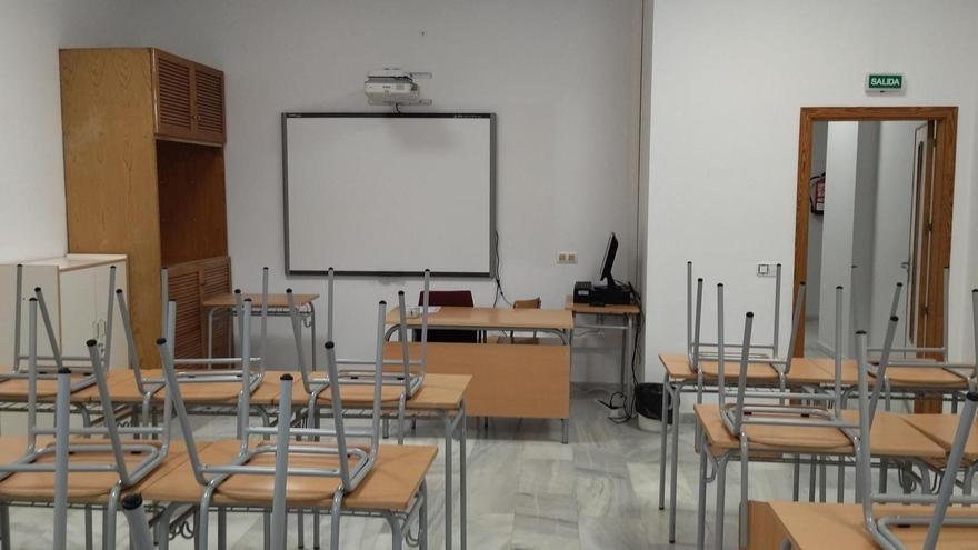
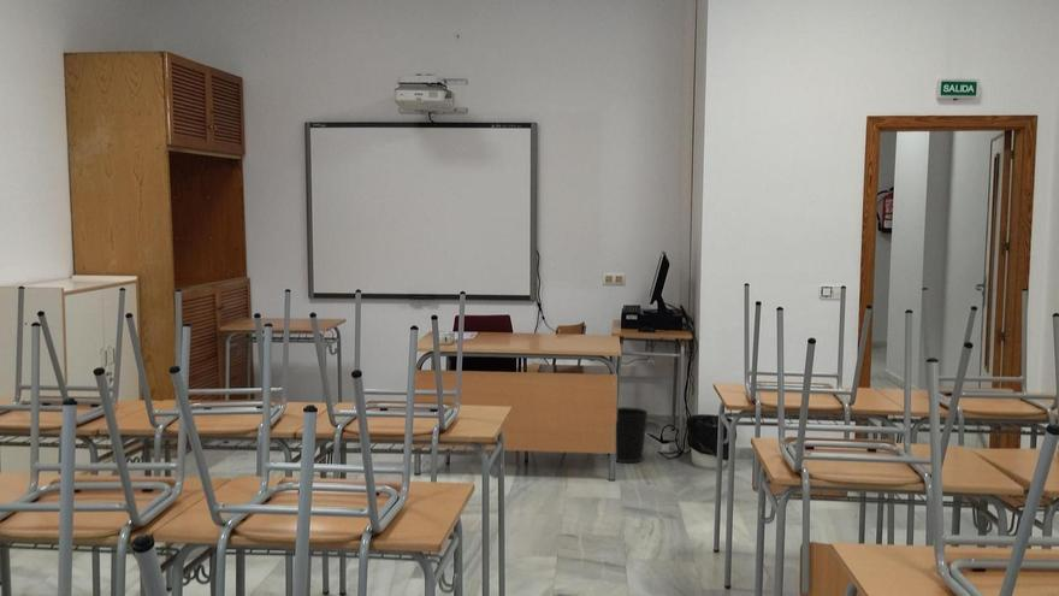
+ wastebasket [615,406,650,464]
